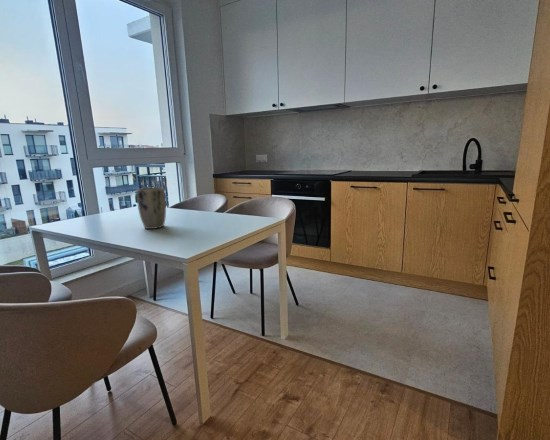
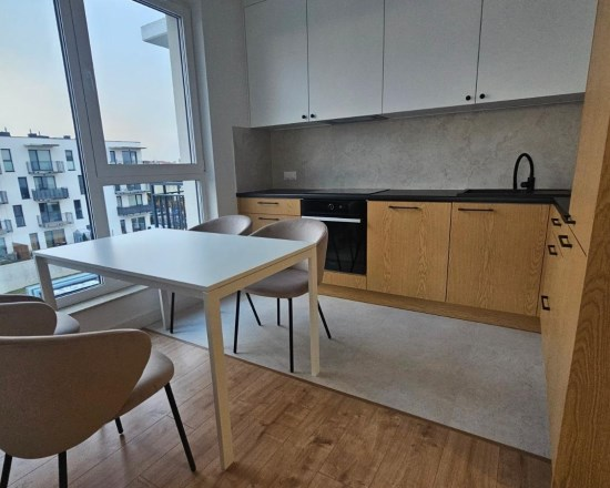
- plant pot [135,186,167,230]
